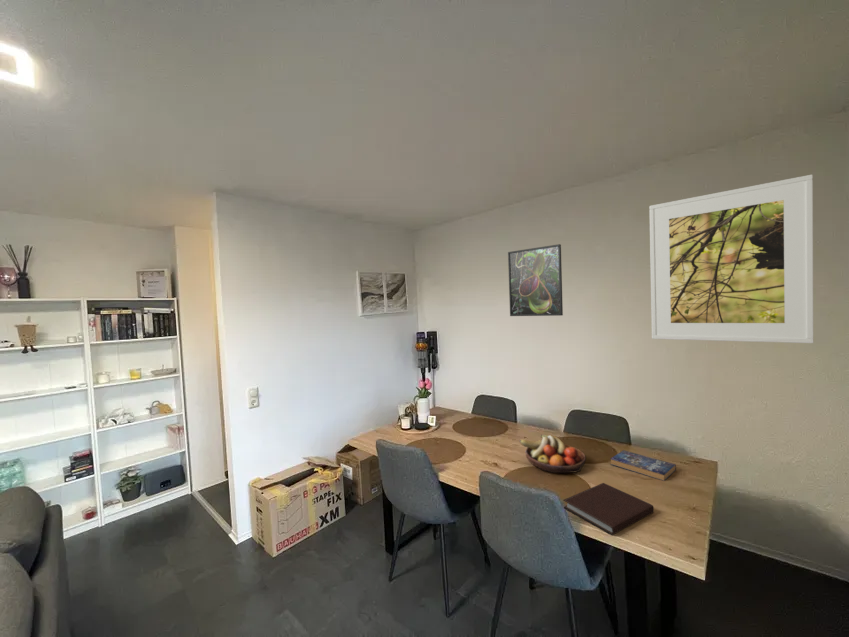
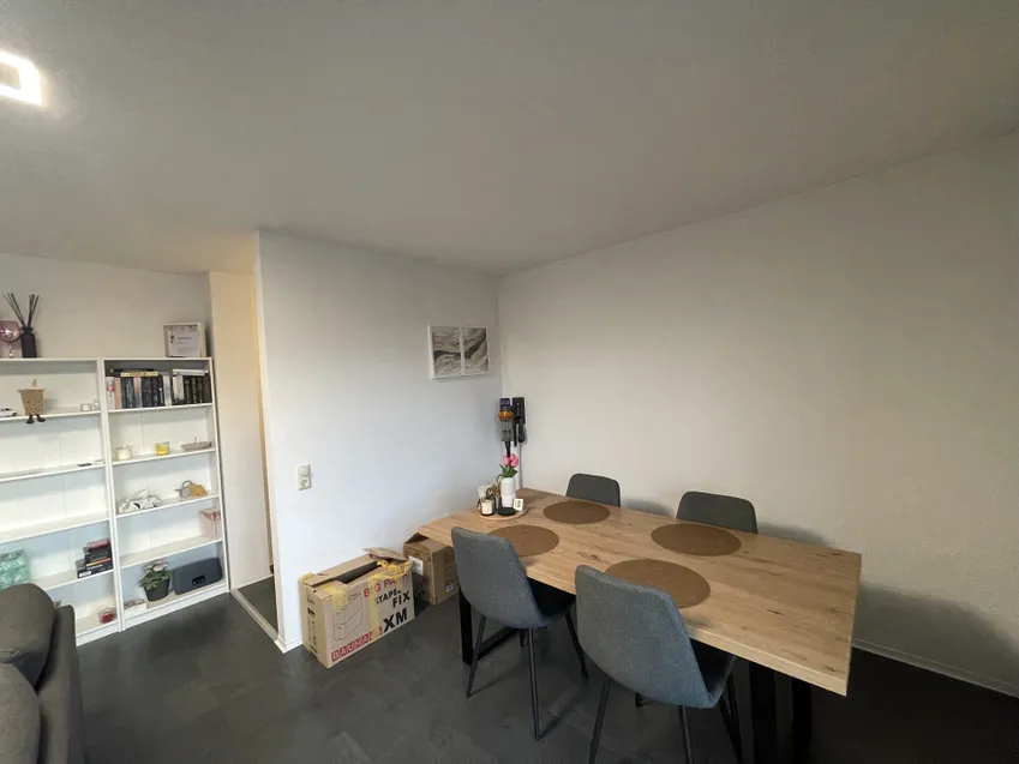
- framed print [507,243,564,317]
- fruit bowl [519,433,587,474]
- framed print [648,174,815,344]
- notebook [562,482,655,536]
- book [610,449,677,482]
